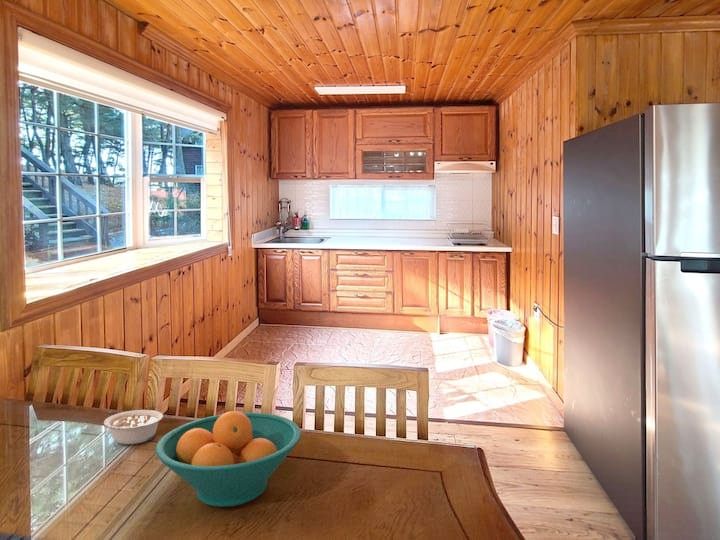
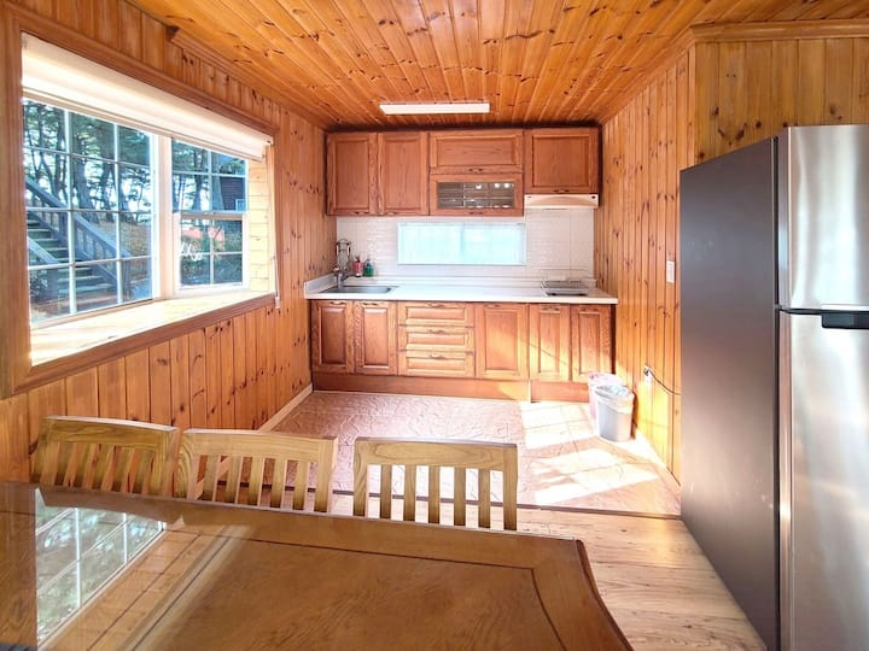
- fruit bowl [155,410,302,508]
- legume [103,409,164,445]
